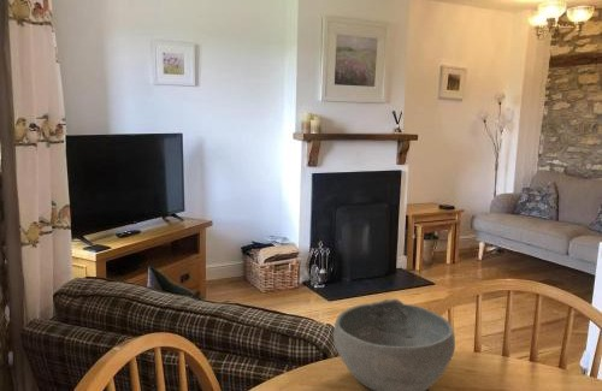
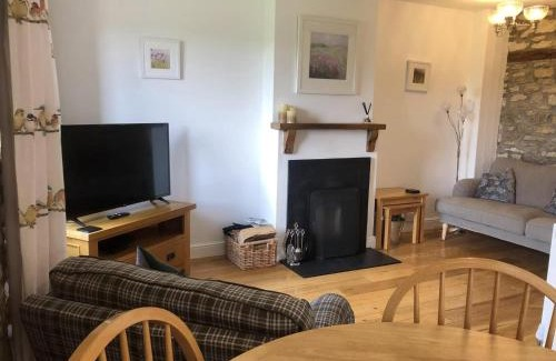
- bowl [332,298,456,391]
